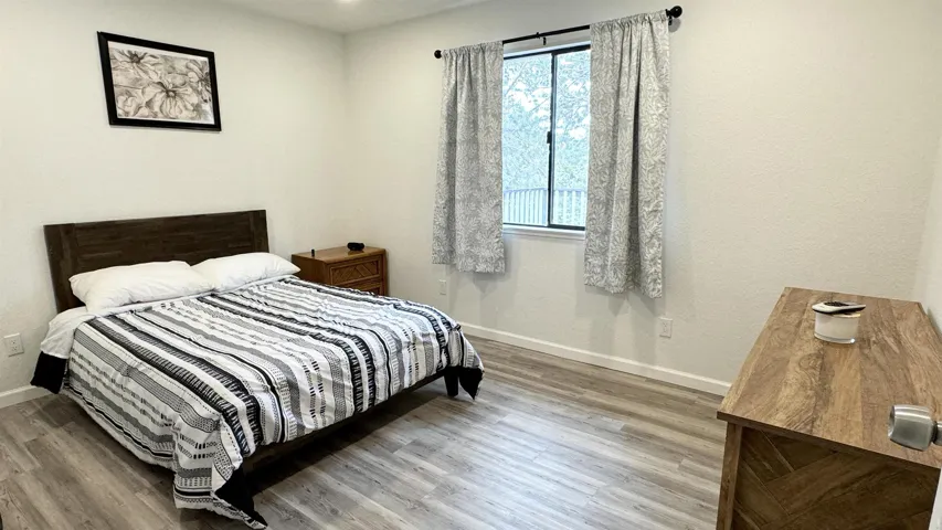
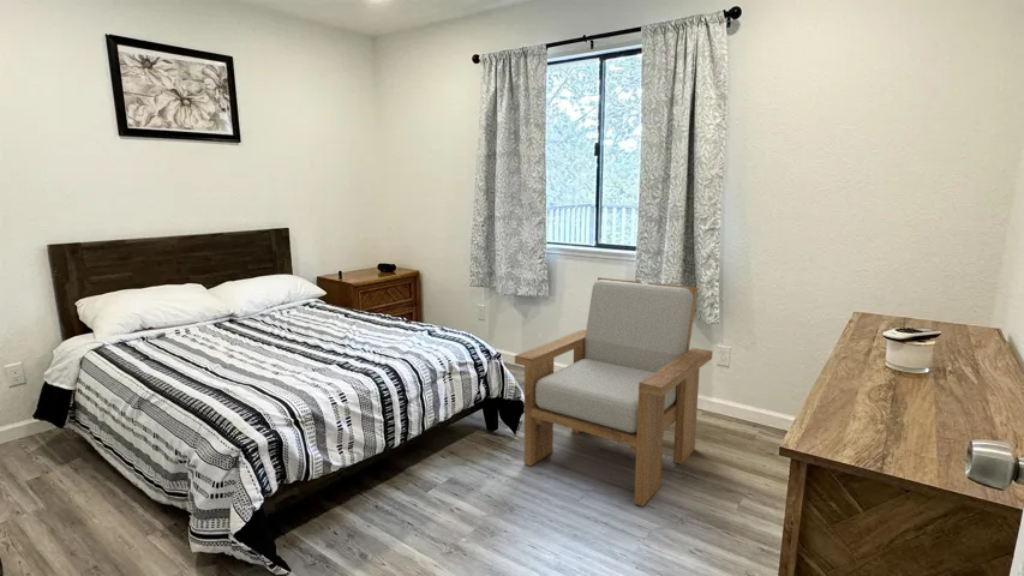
+ armchair [514,276,713,508]
